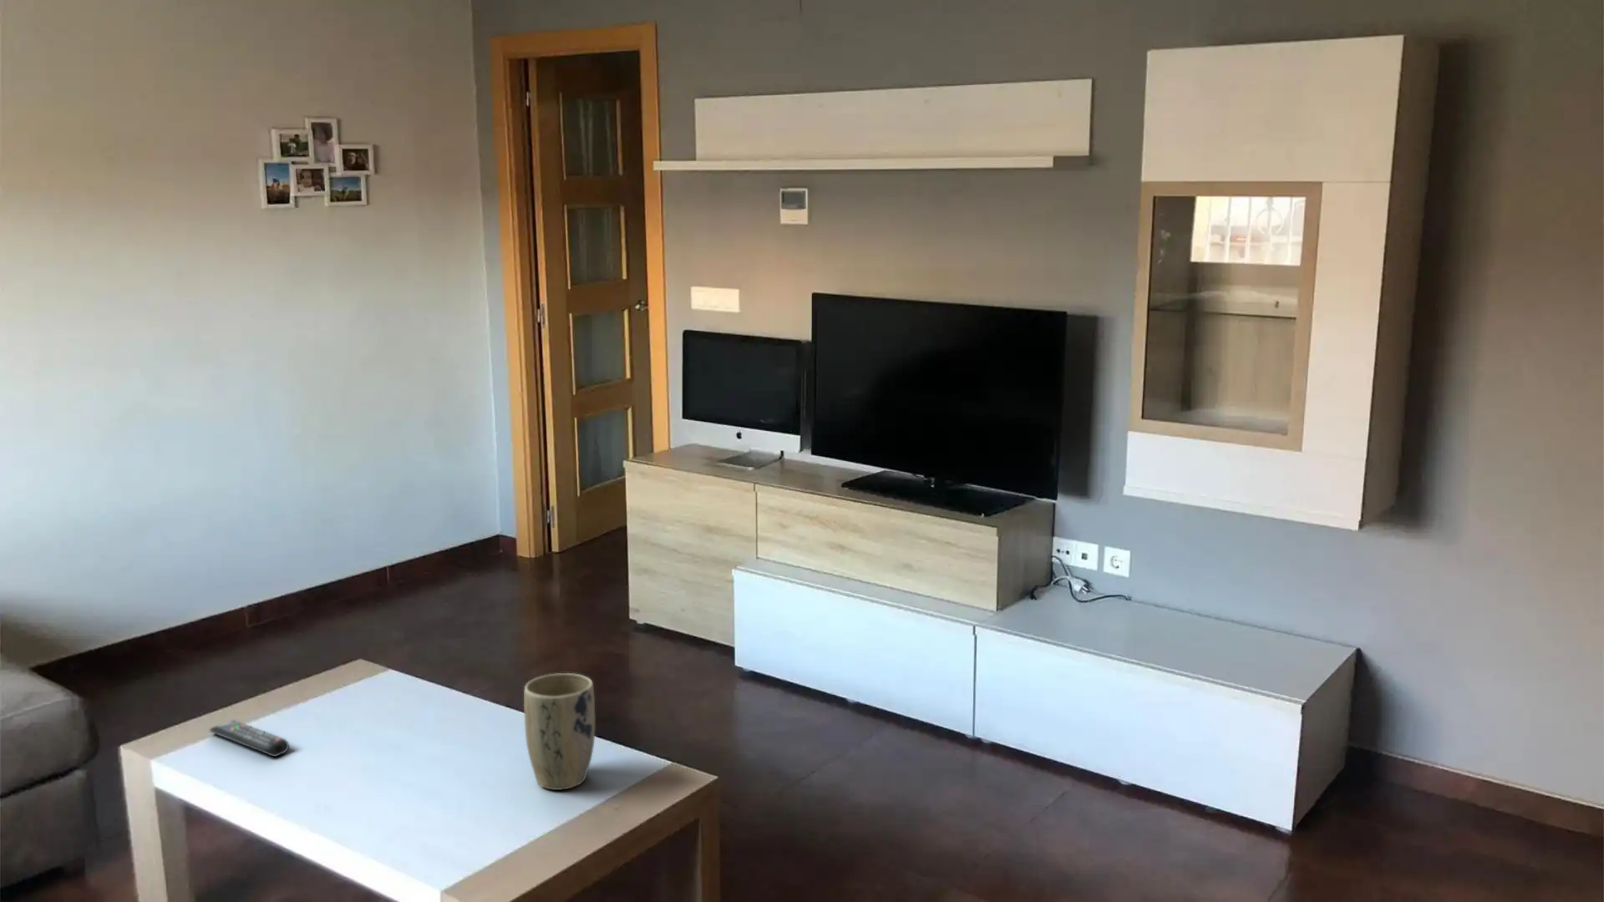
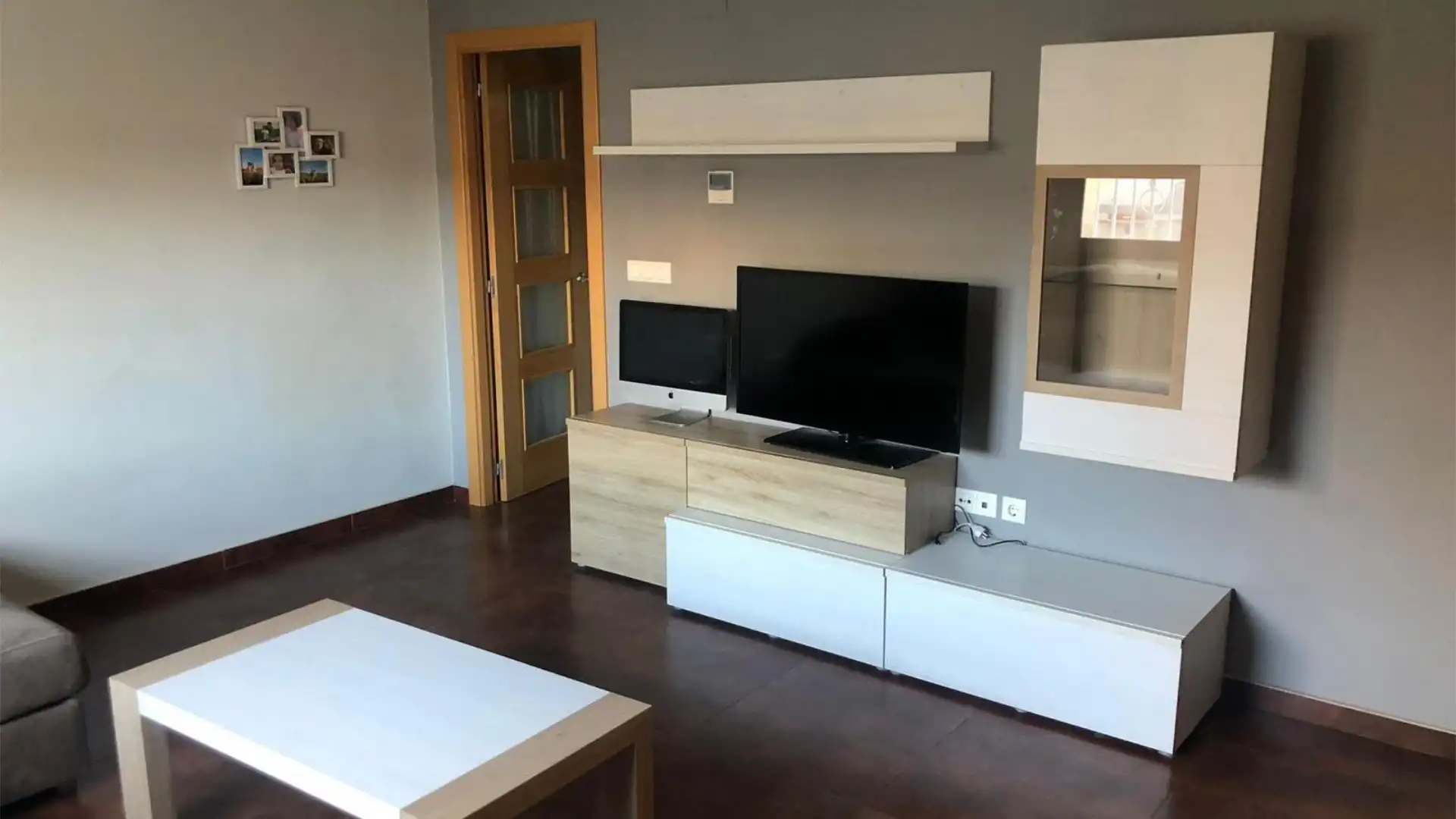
- plant pot [523,672,596,791]
- remote control [209,719,290,758]
